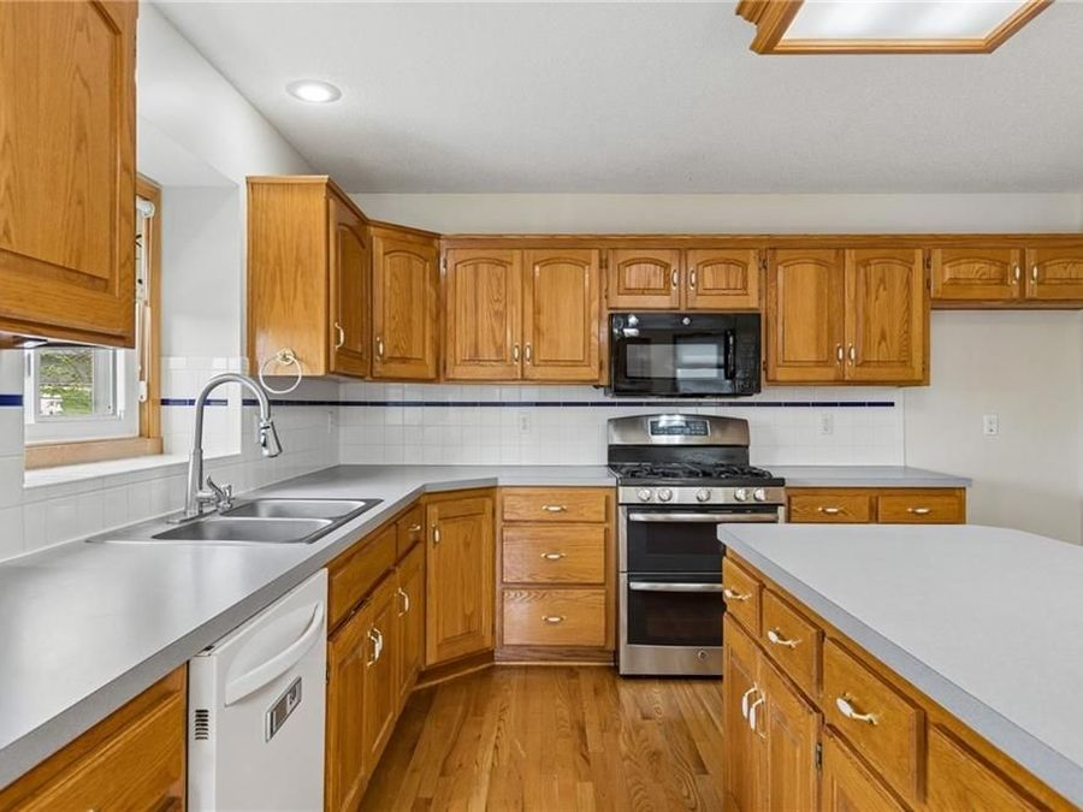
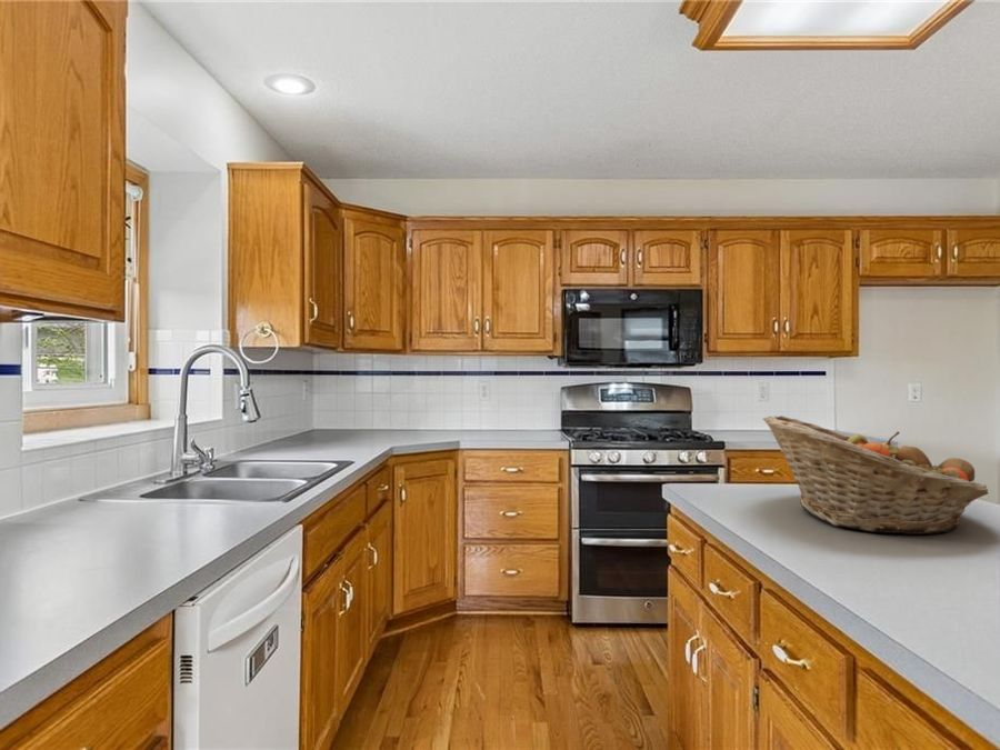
+ fruit basket [762,414,990,536]
